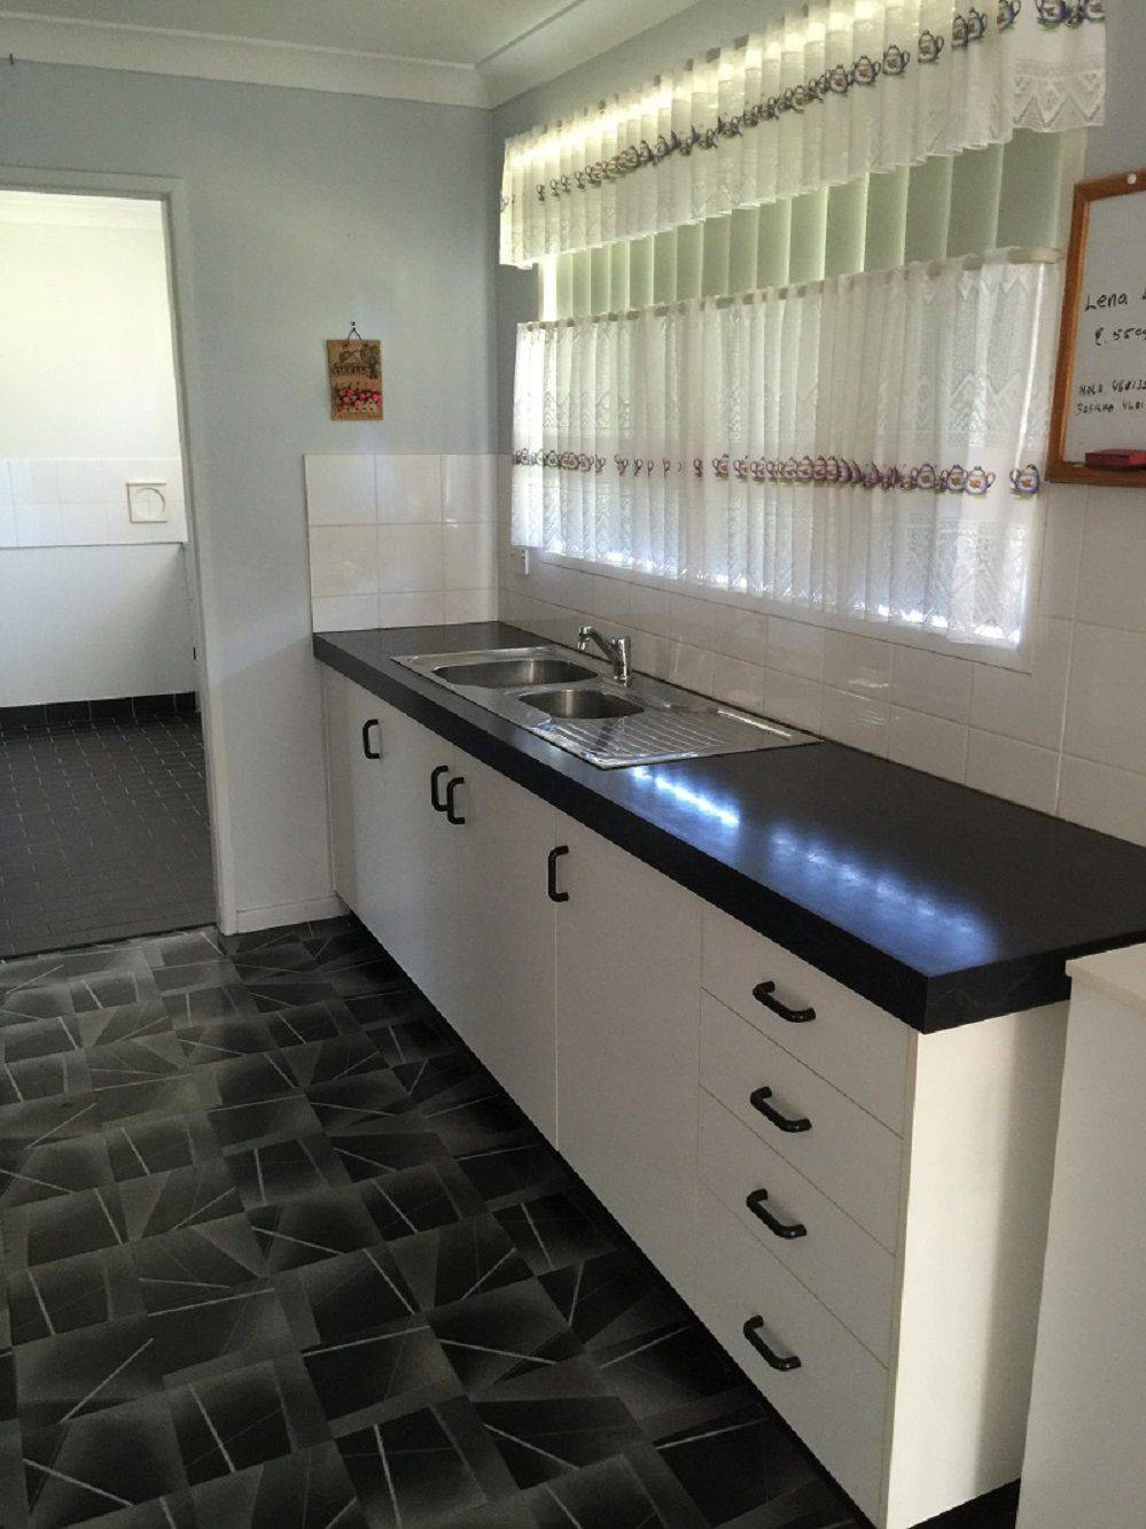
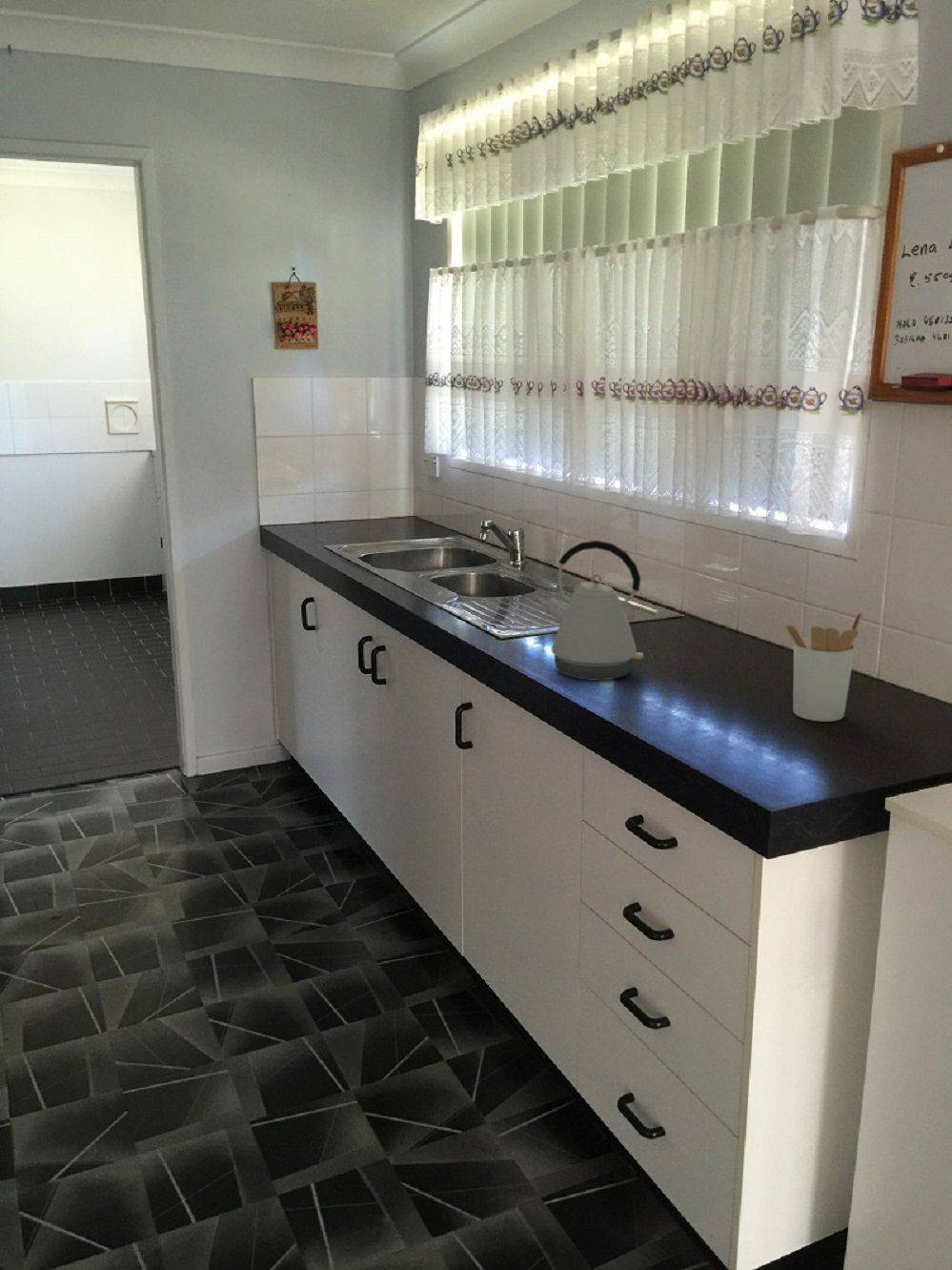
+ kettle [540,540,645,682]
+ utensil holder [783,610,863,723]
